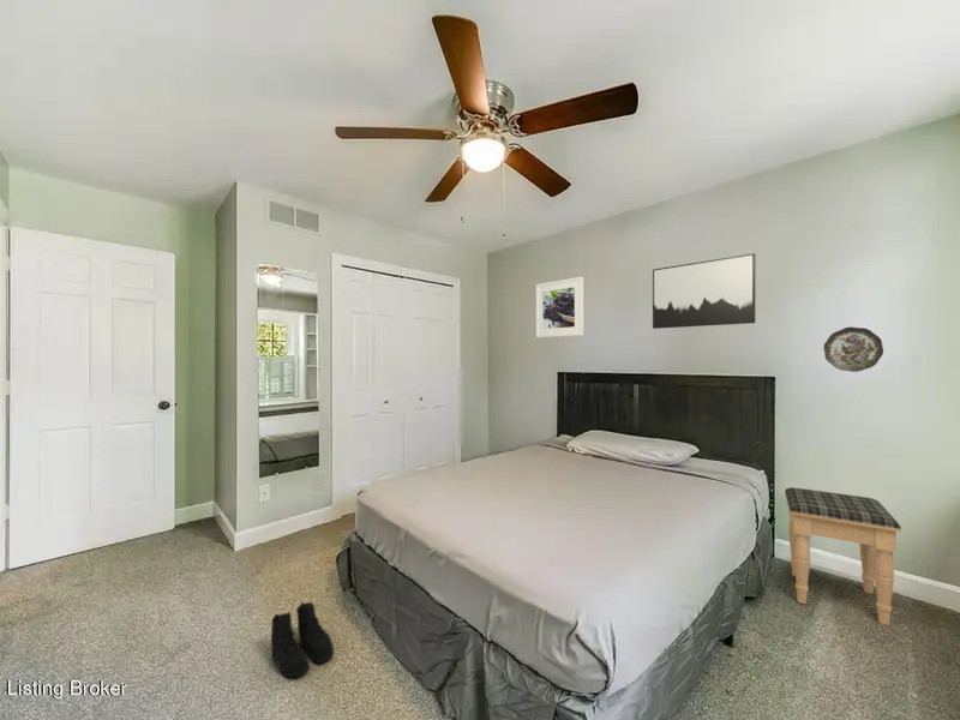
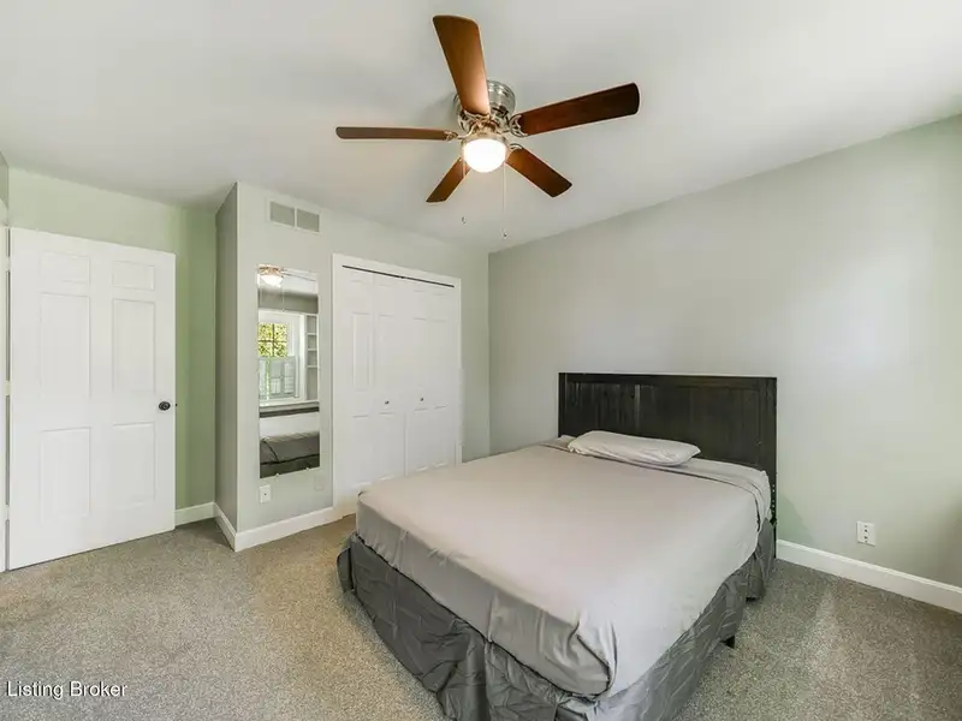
- footstool [784,486,902,626]
- wall art [652,252,756,330]
- decorative plate [822,326,884,373]
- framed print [535,276,584,338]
- boots [270,601,335,679]
